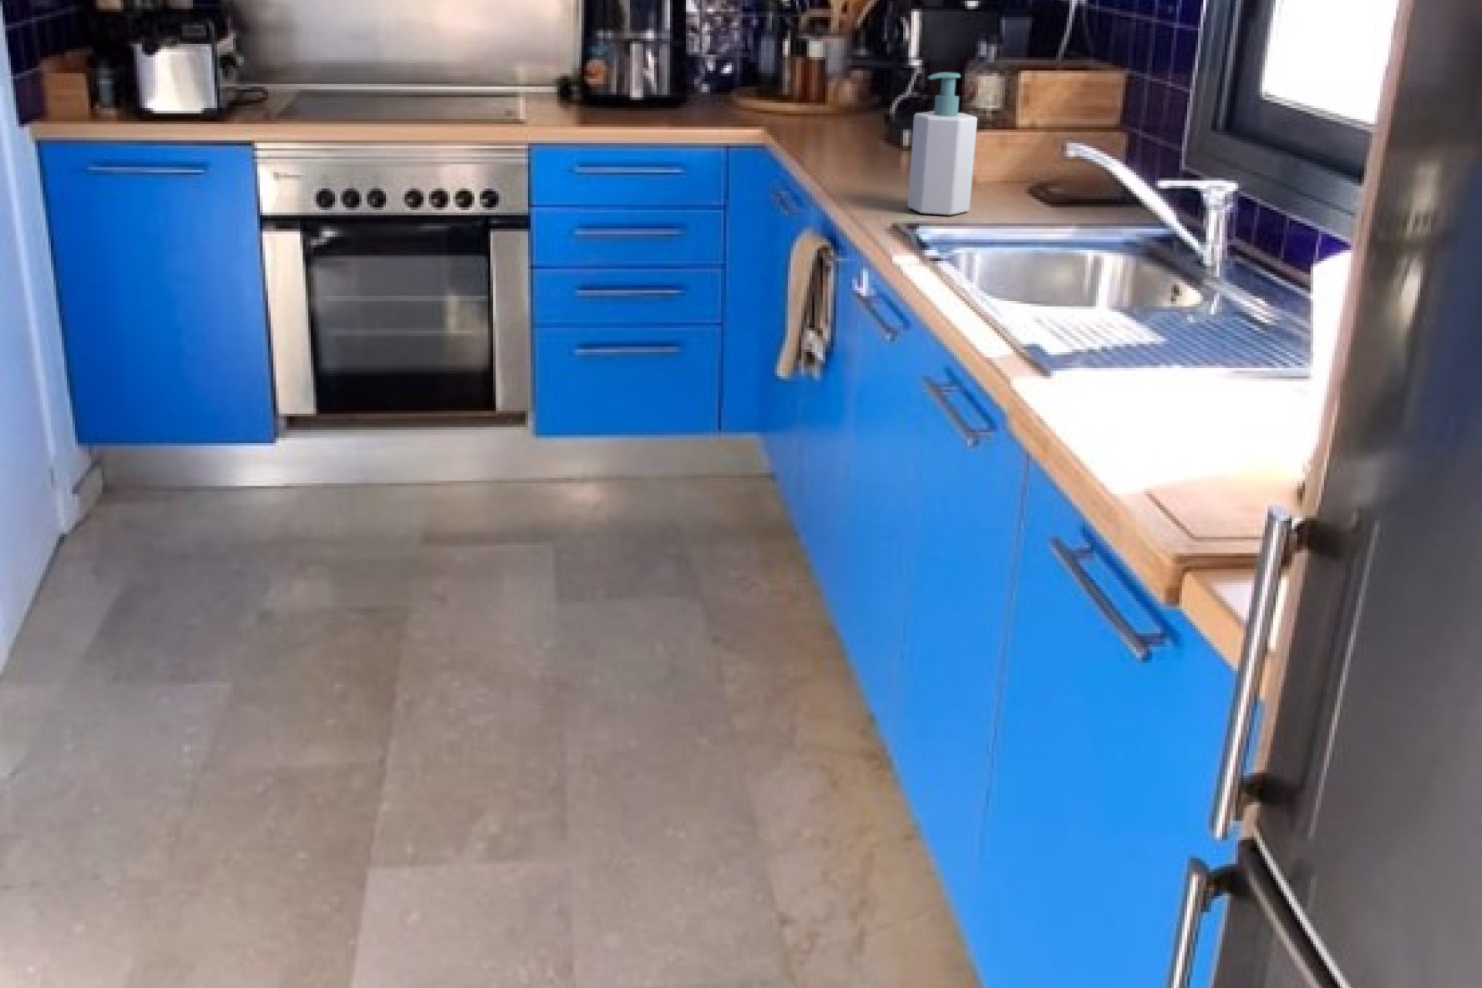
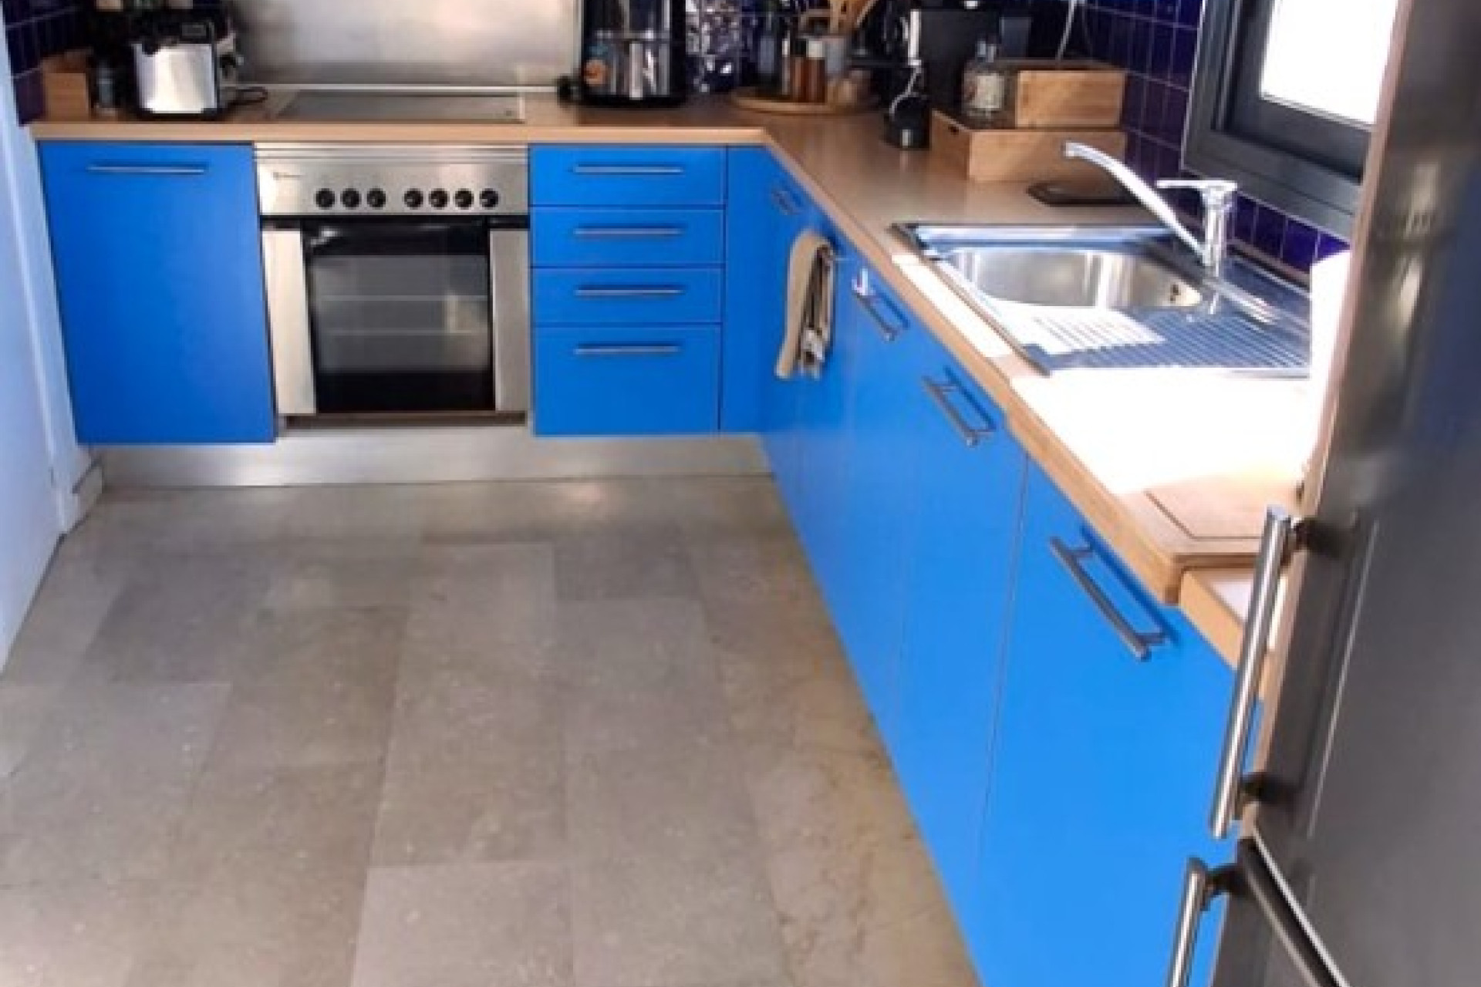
- soap bottle [908,72,978,216]
